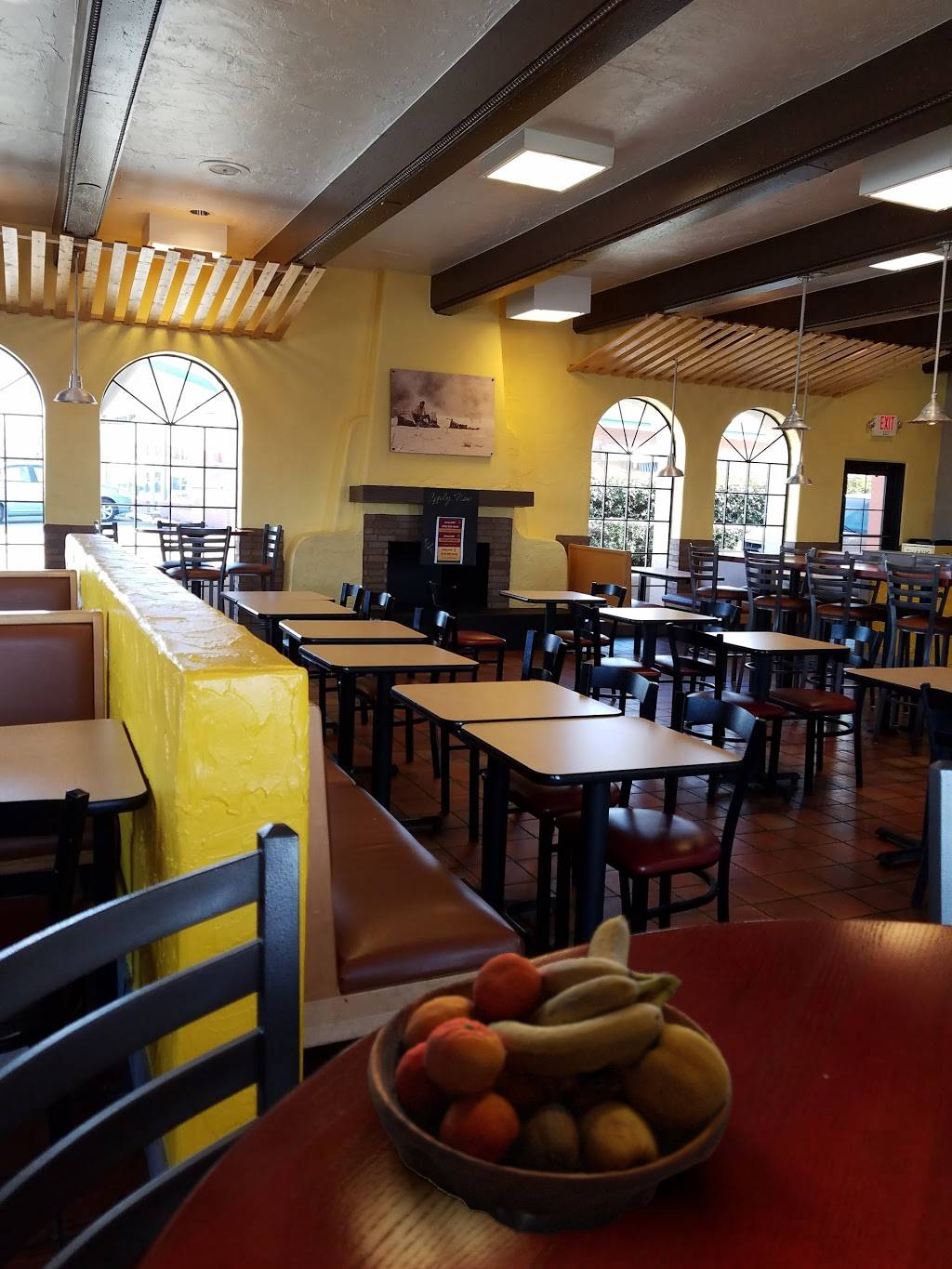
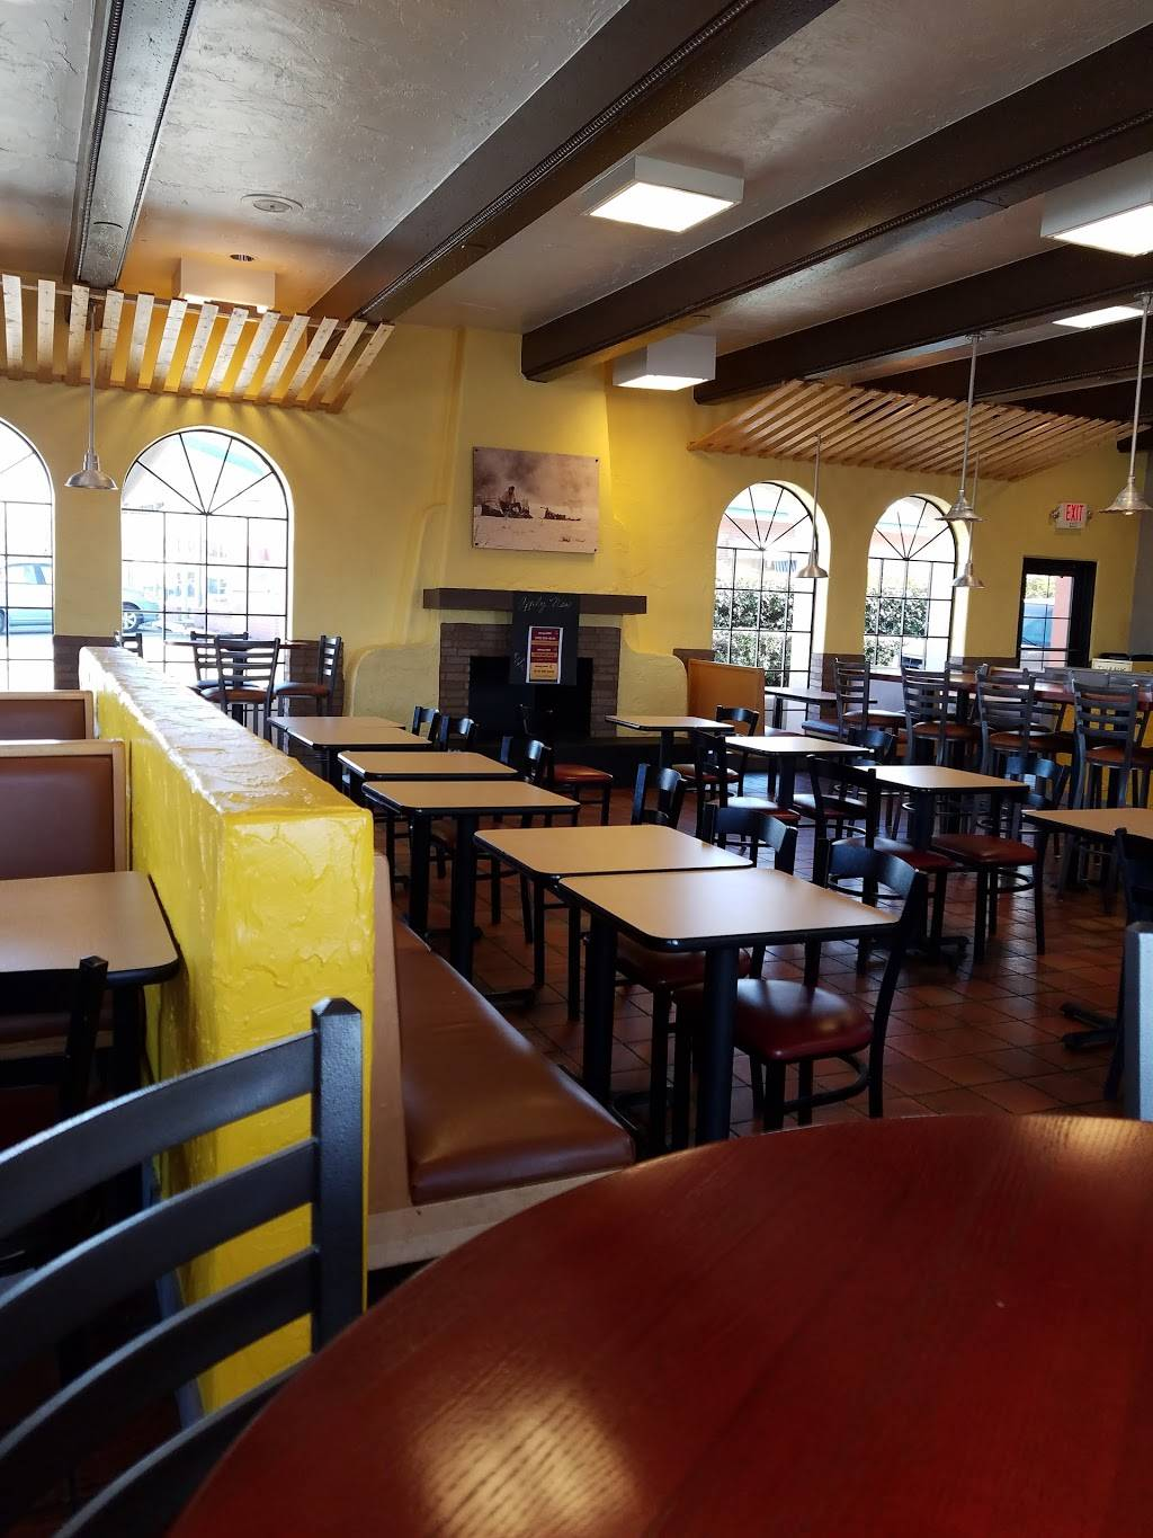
- fruit bowl [366,914,734,1237]
